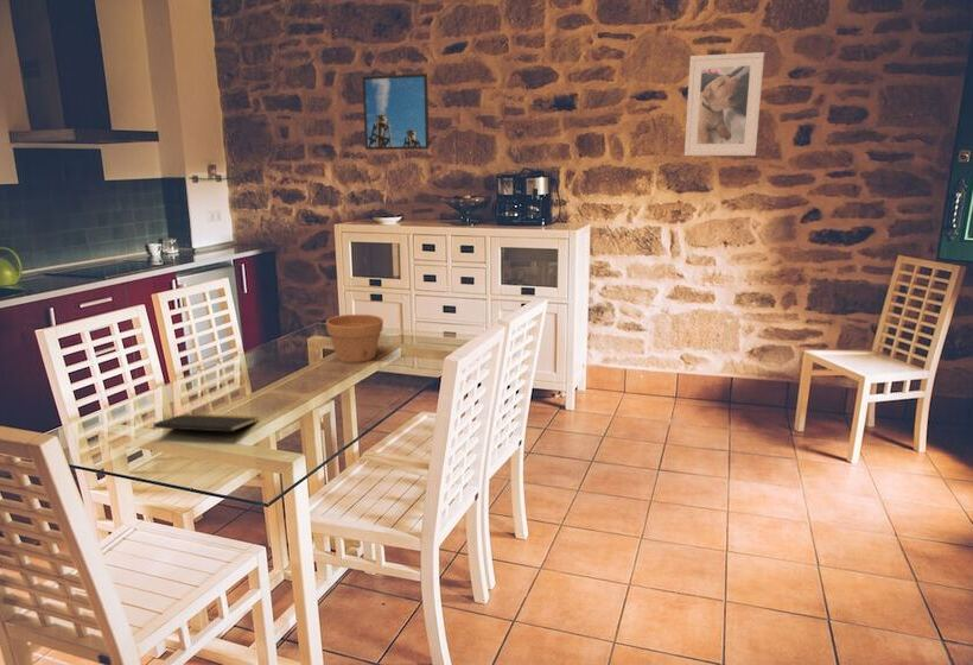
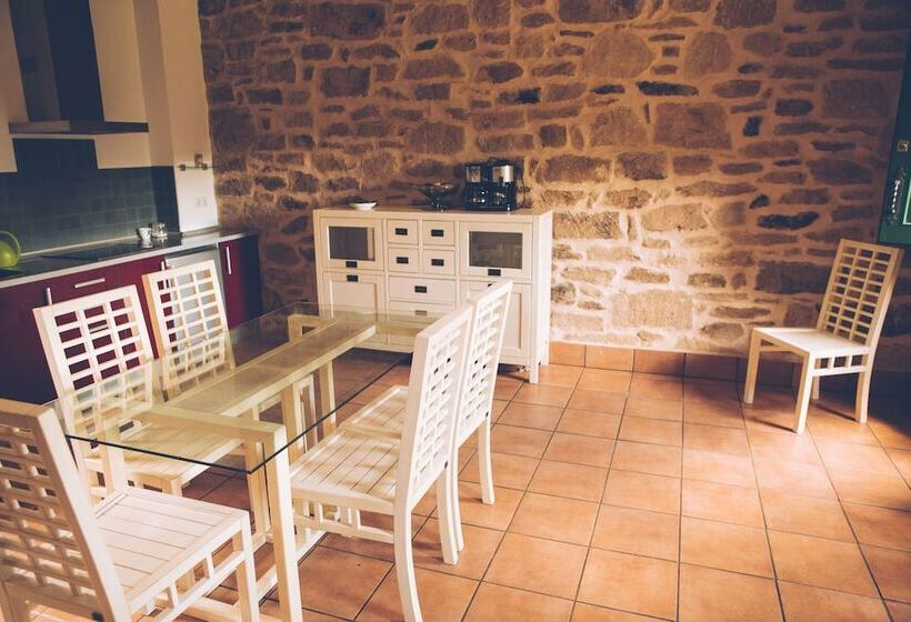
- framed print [683,51,765,157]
- notepad [153,413,259,443]
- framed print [361,72,431,151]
- flower pot [325,314,384,363]
